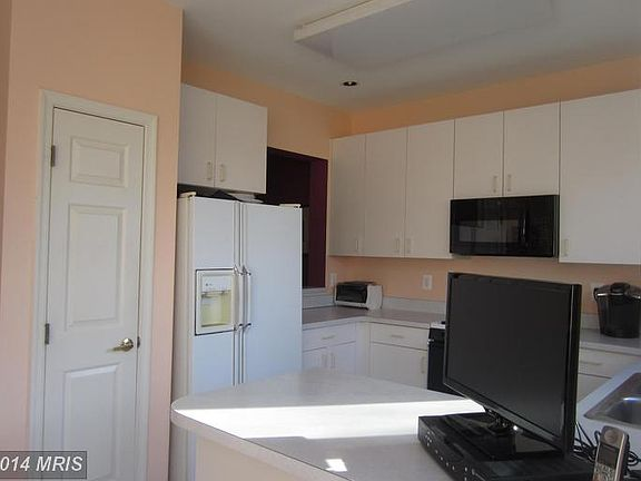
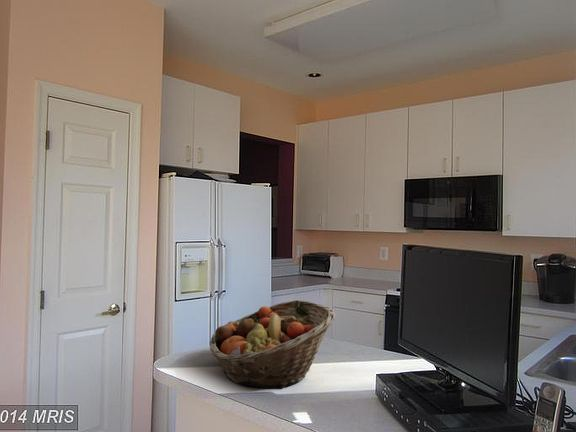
+ fruit basket [209,299,336,389]
